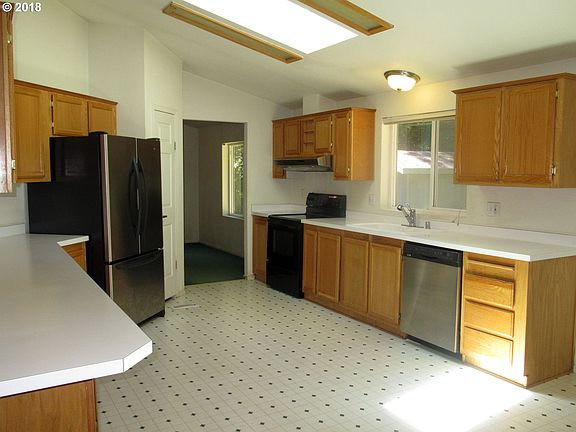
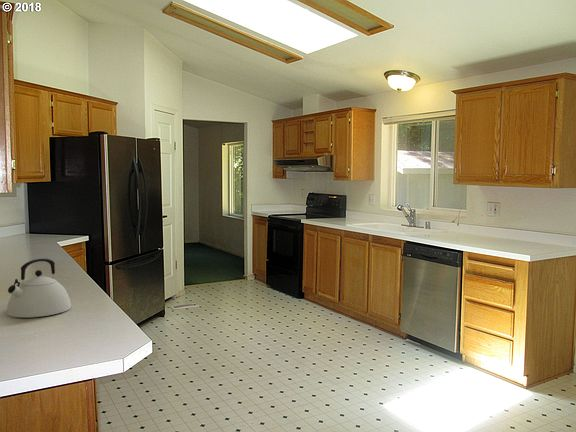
+ kettle [5,258,72,318]
